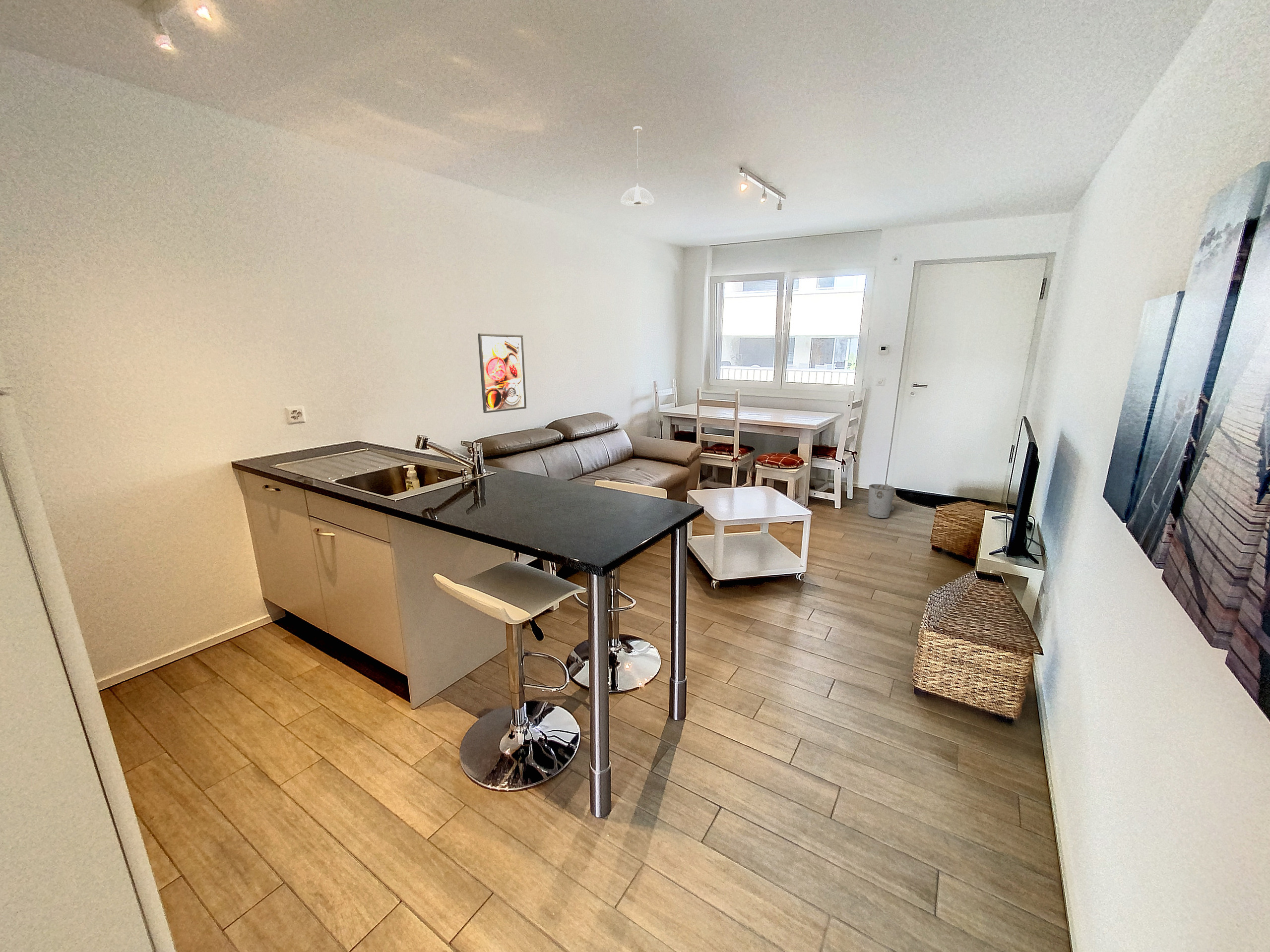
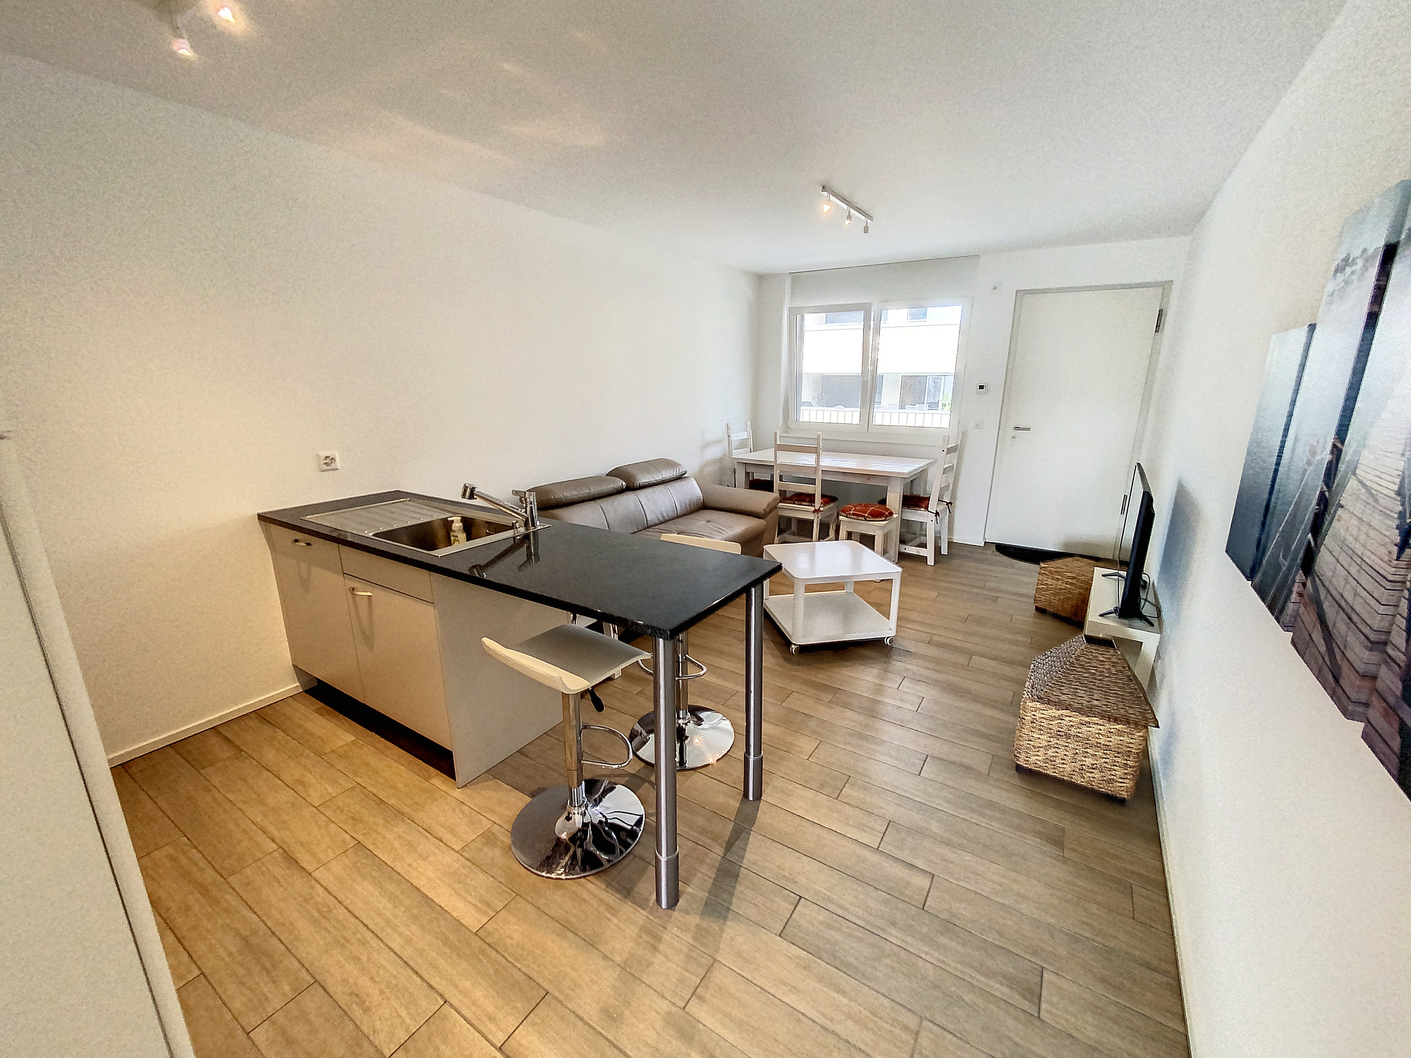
- pendant light [620,125,655,207]
- trash can [868,484,895,519]
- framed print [477,333,527,414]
